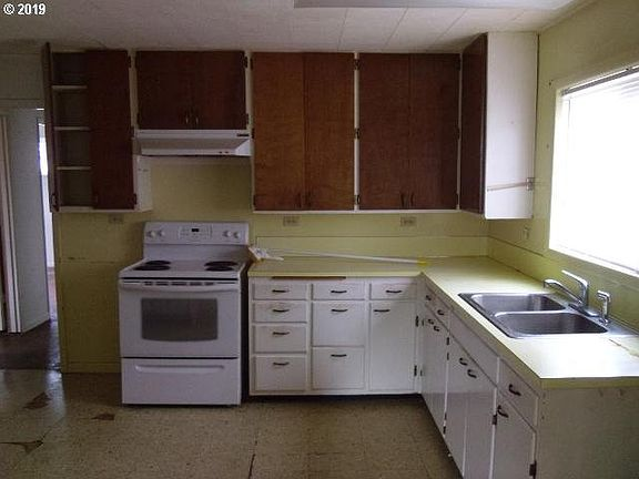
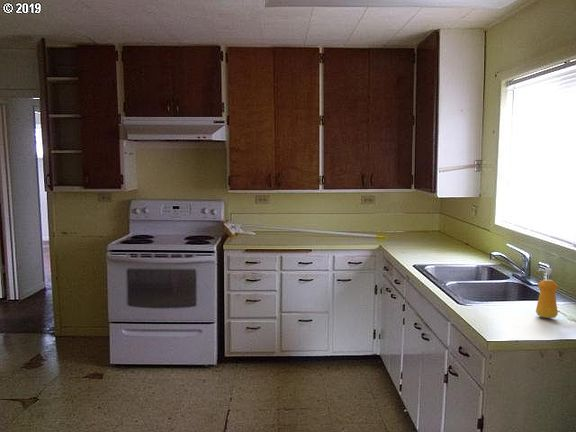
+ soap dispenser [535,267,559,319]
